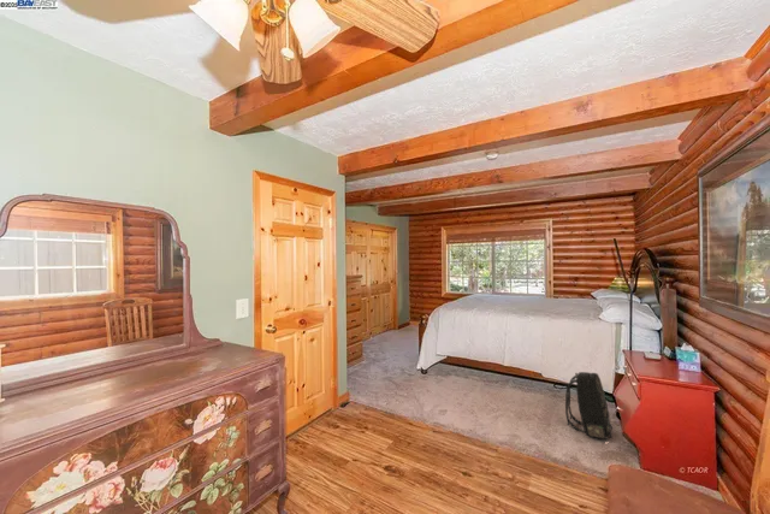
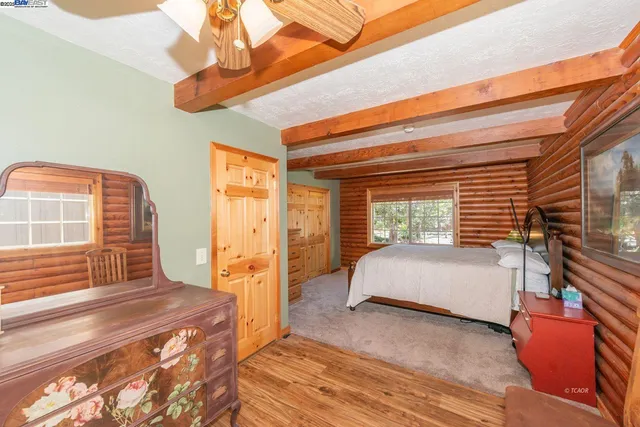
- backpack [564,371,614,441]
